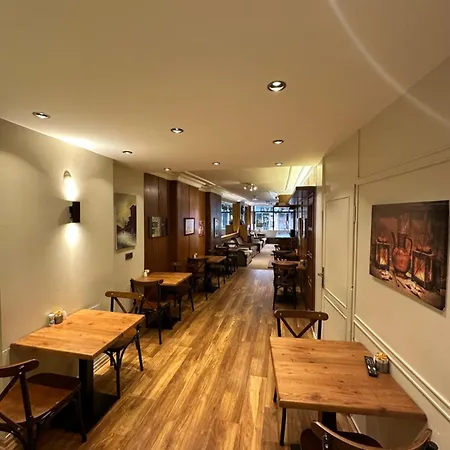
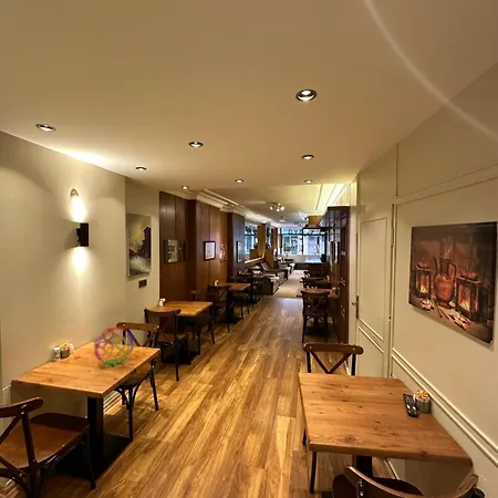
+ decorative orb [93,325,135,366]
